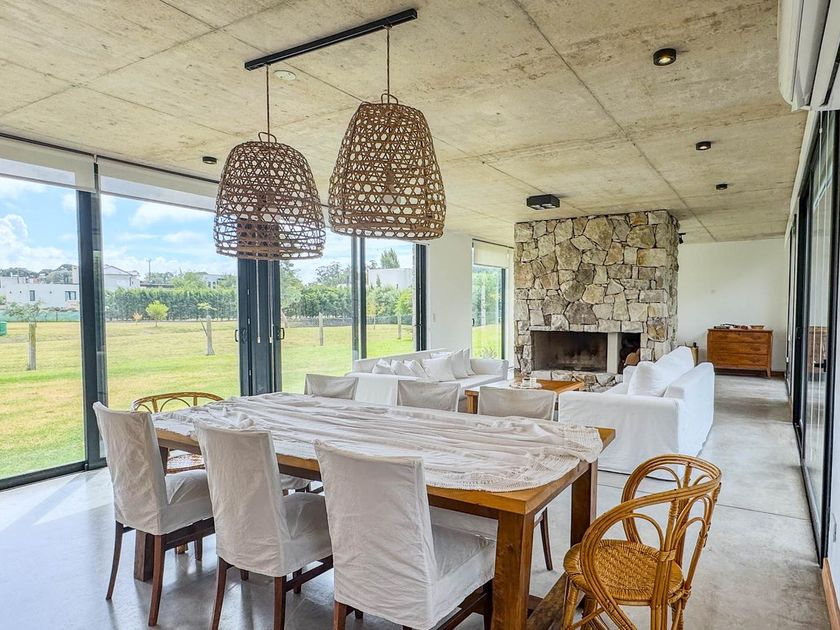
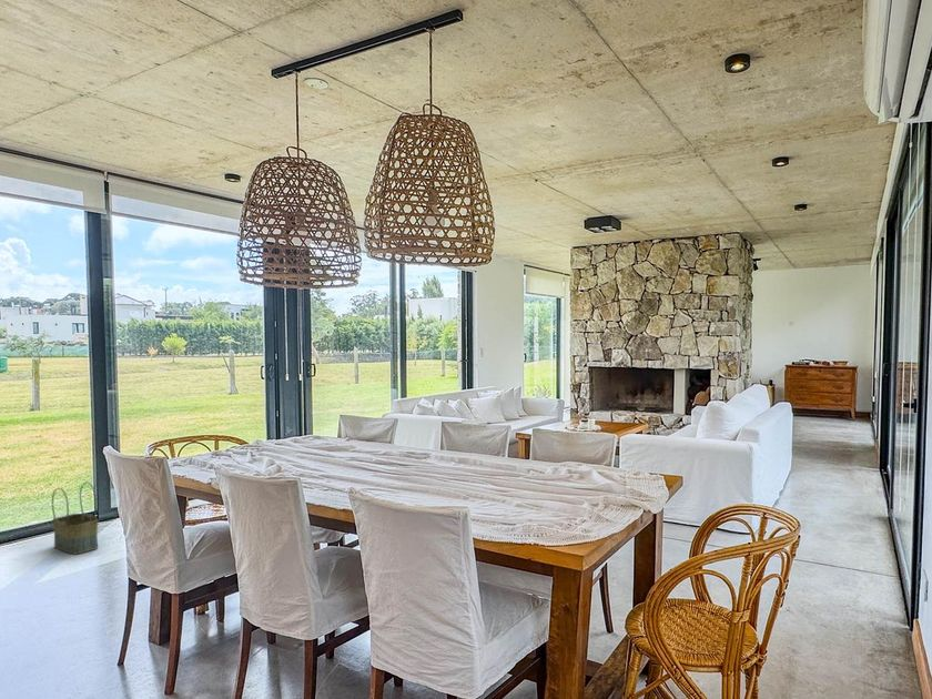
+ basket [51,482,100,555]
